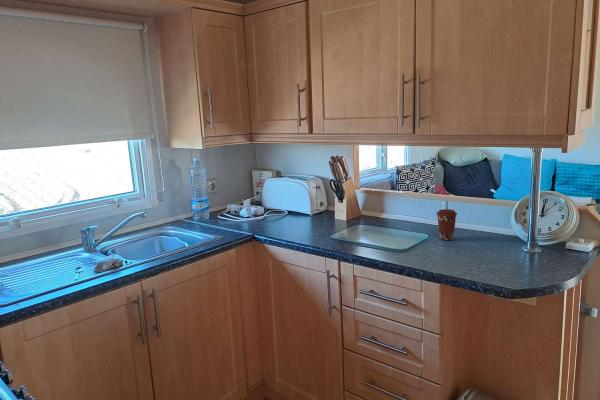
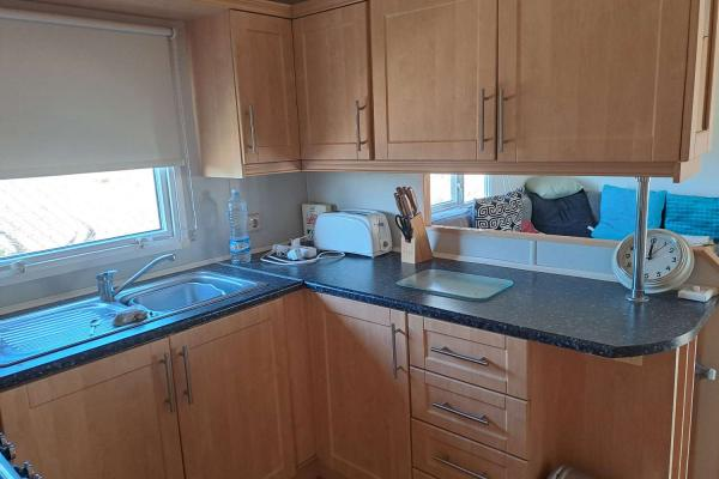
- coffee cup [435,208,458,241]
